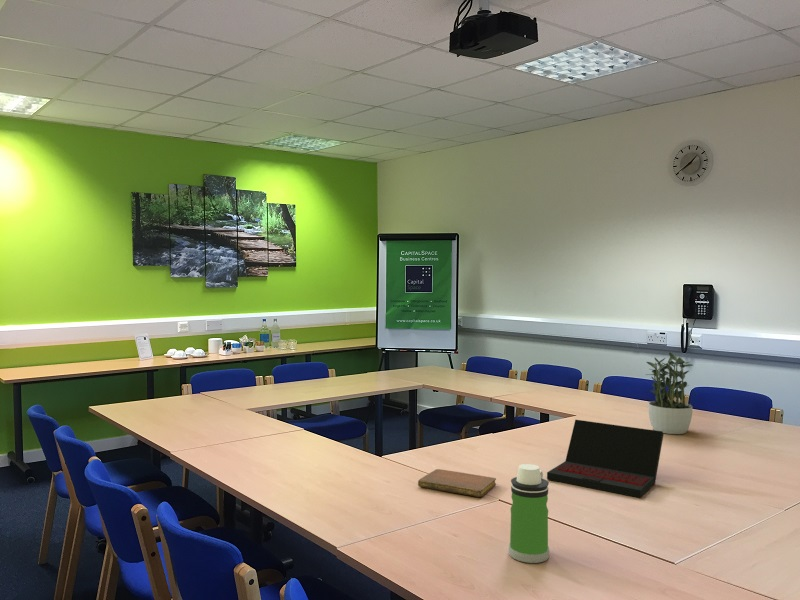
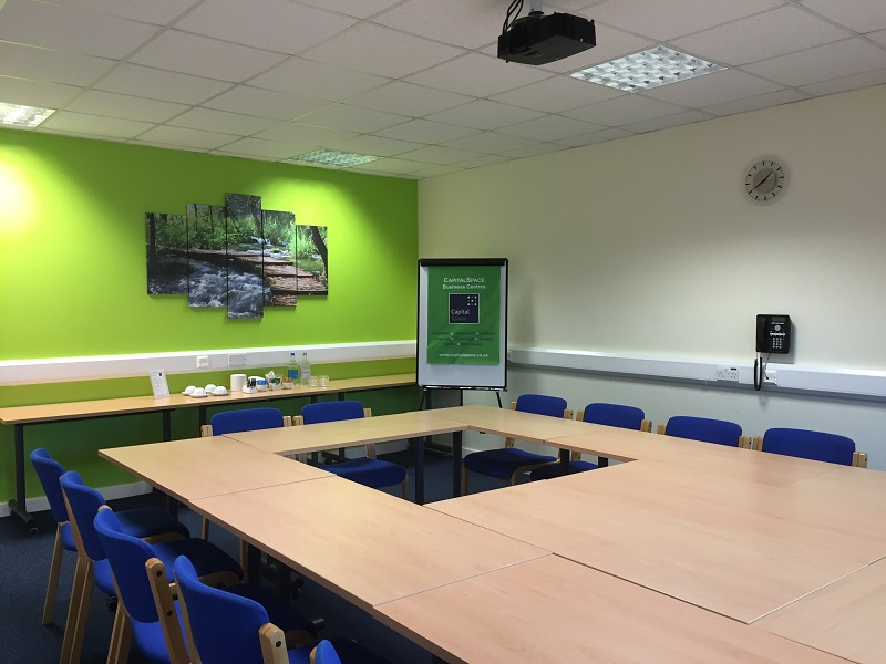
- notebook [417,468,497,498]
- laptop [546,419,664,499]
- water bottle [507,463,551,564]
- potted plant [646,351,694,435]
